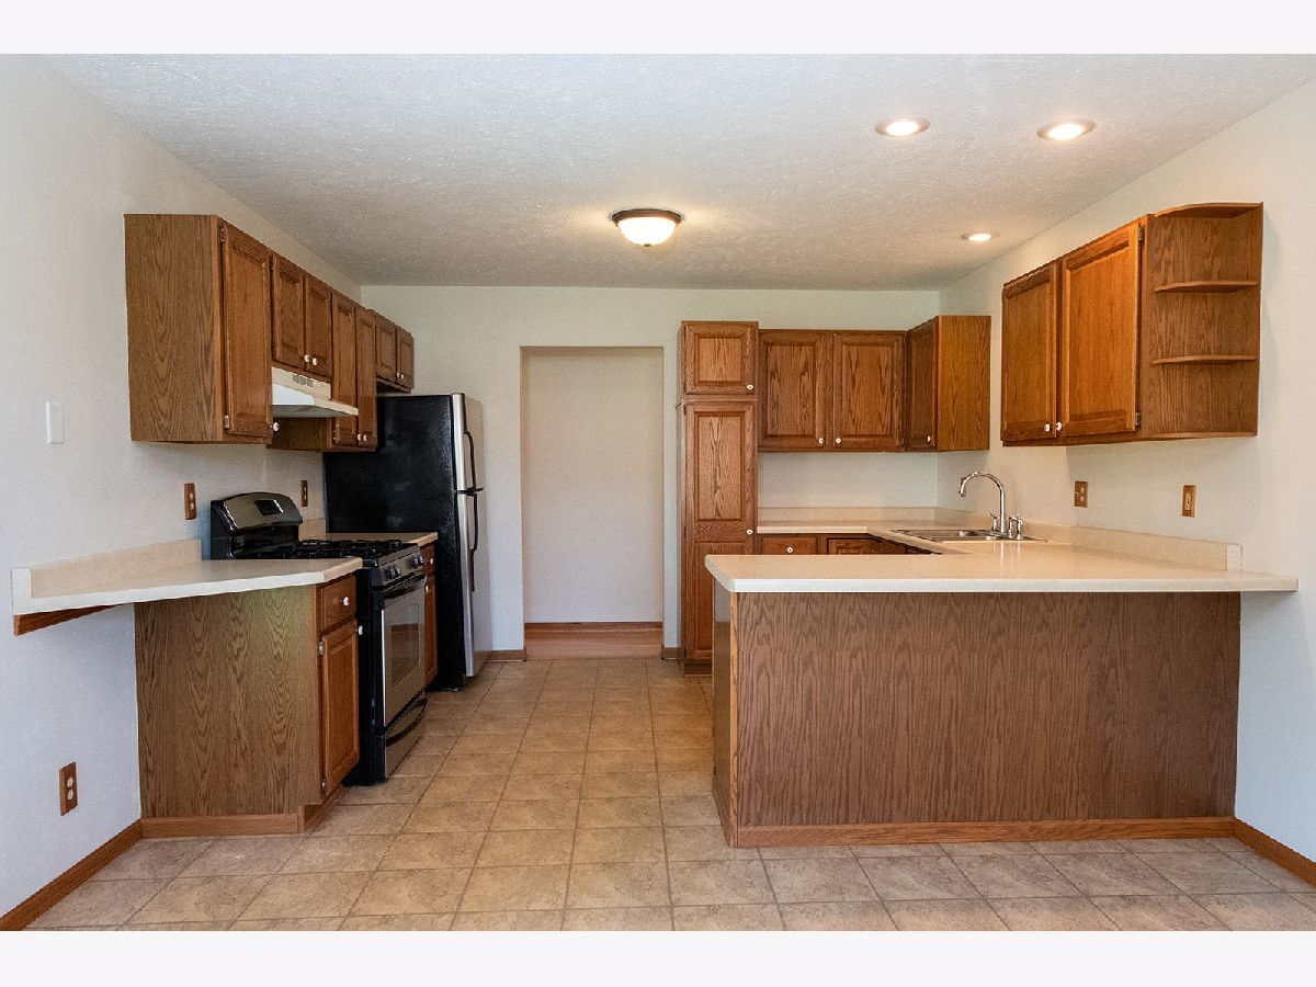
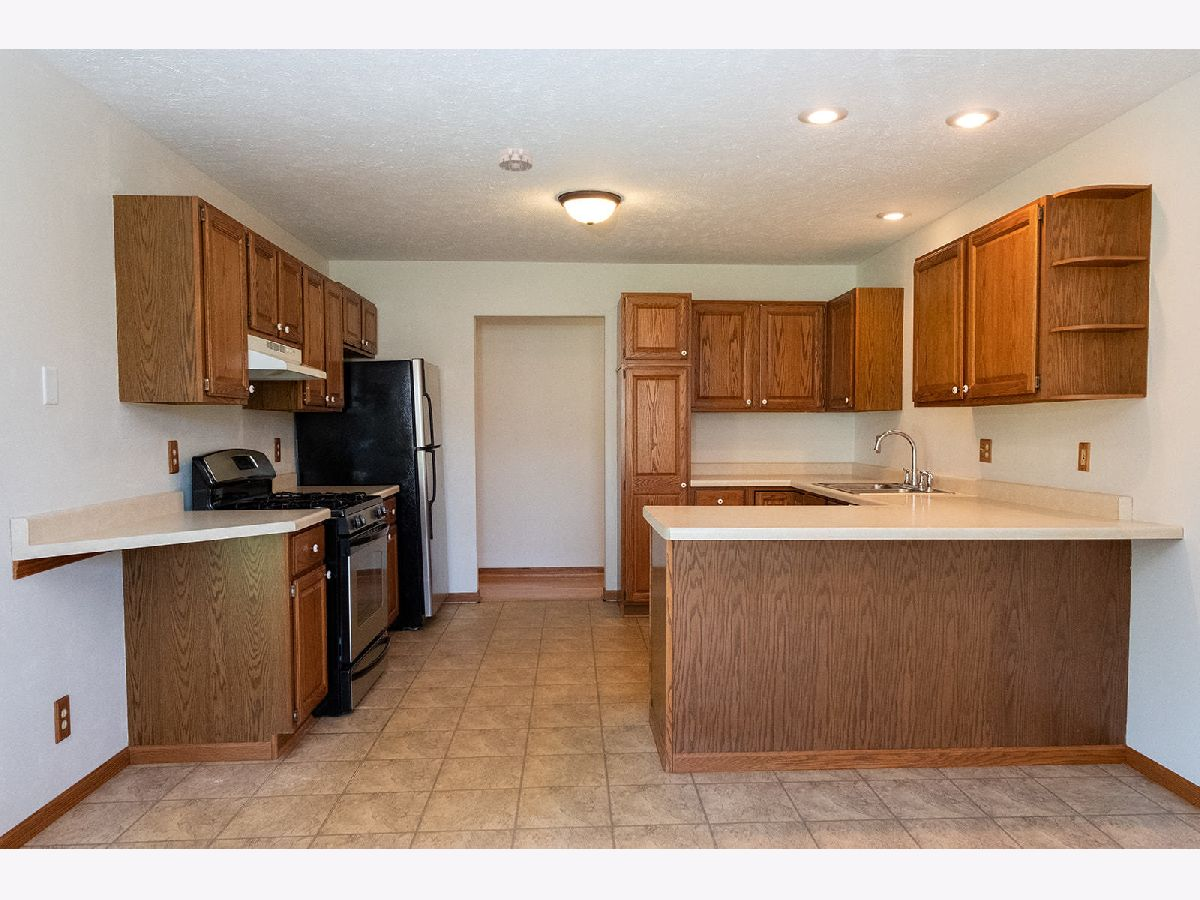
+ smoke detector [498,147,534,173]
